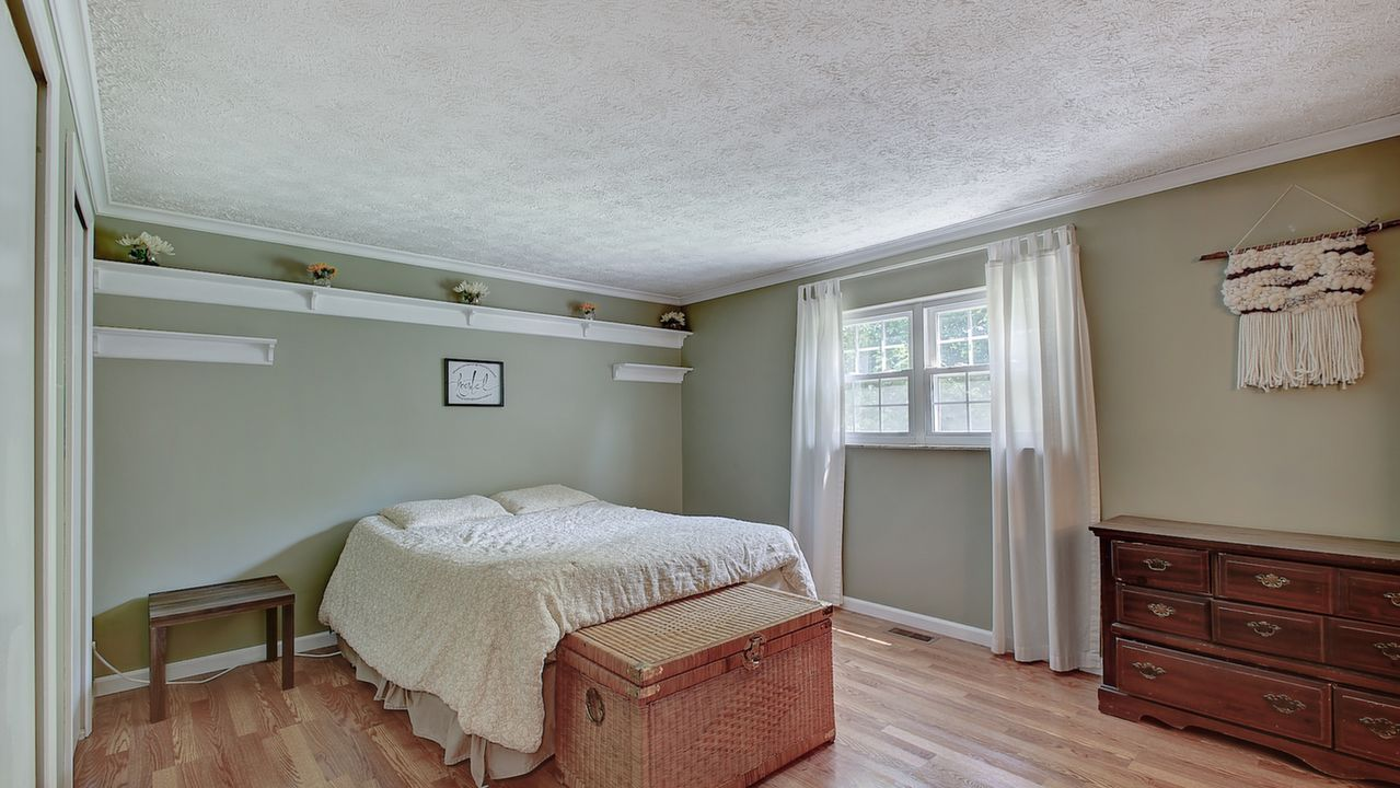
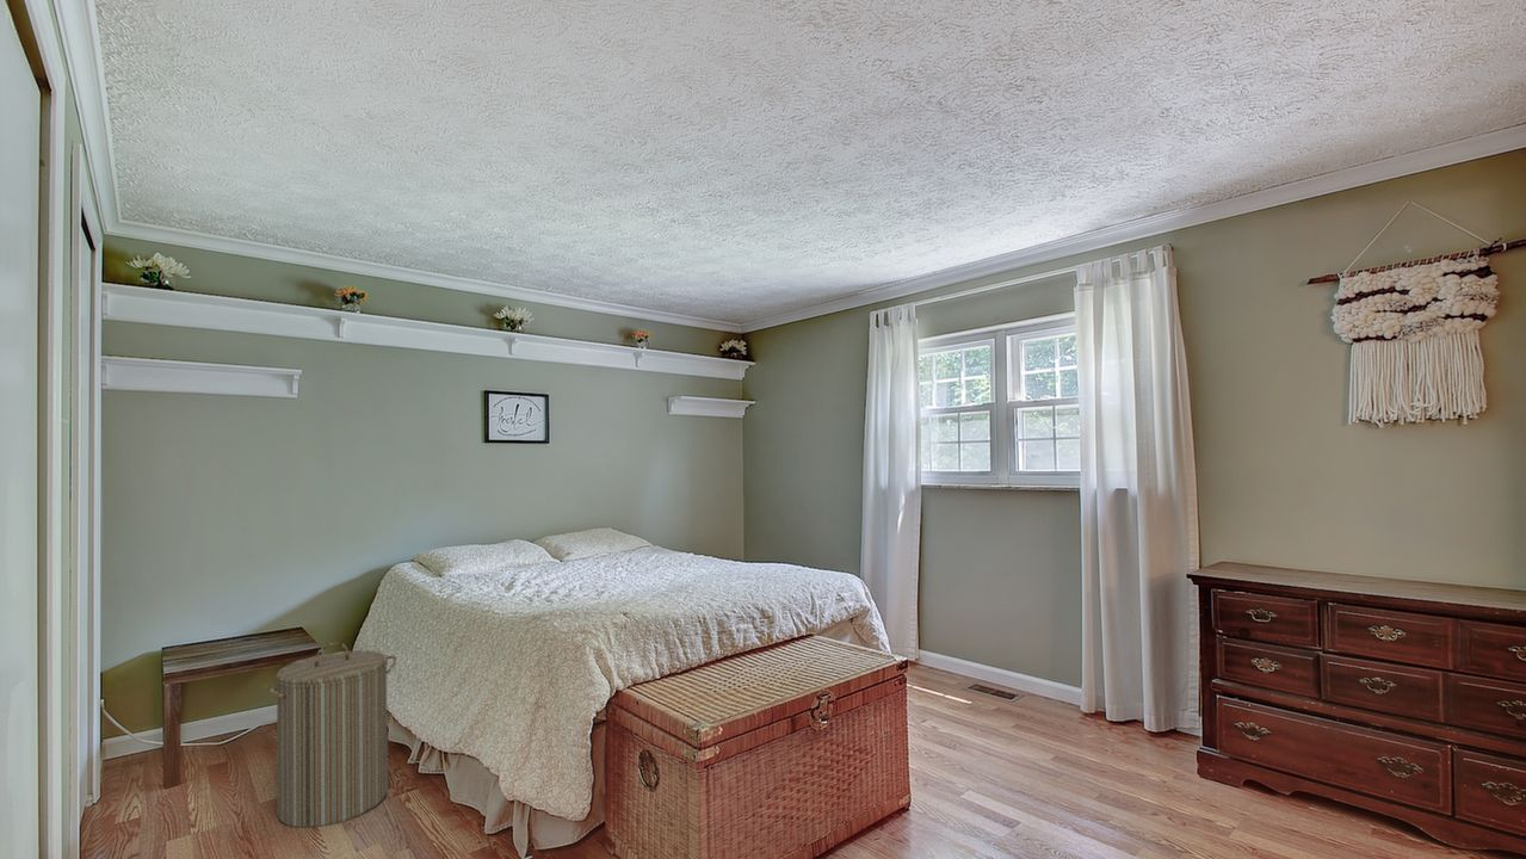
+ laundry hamper [262,641,397,829]
